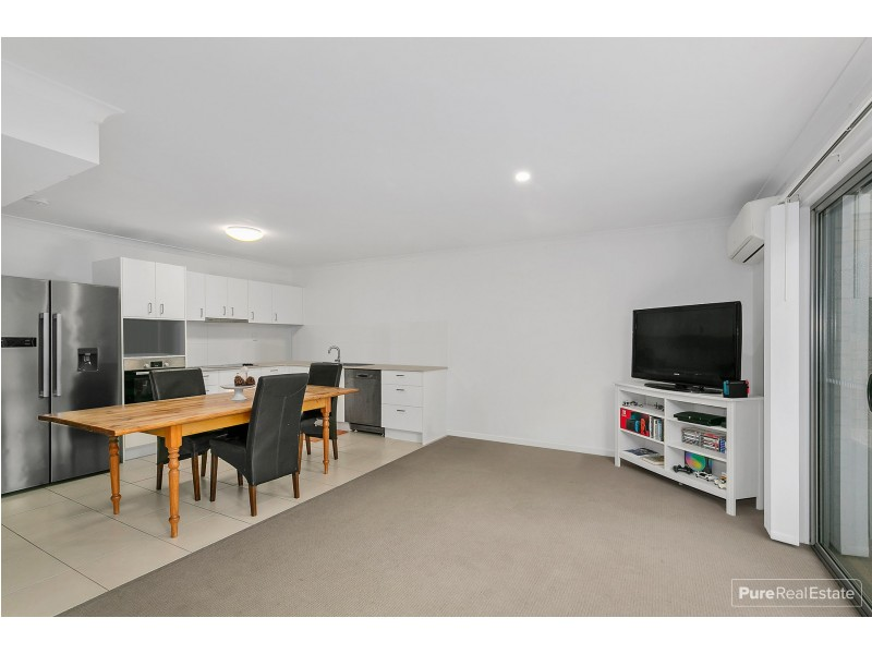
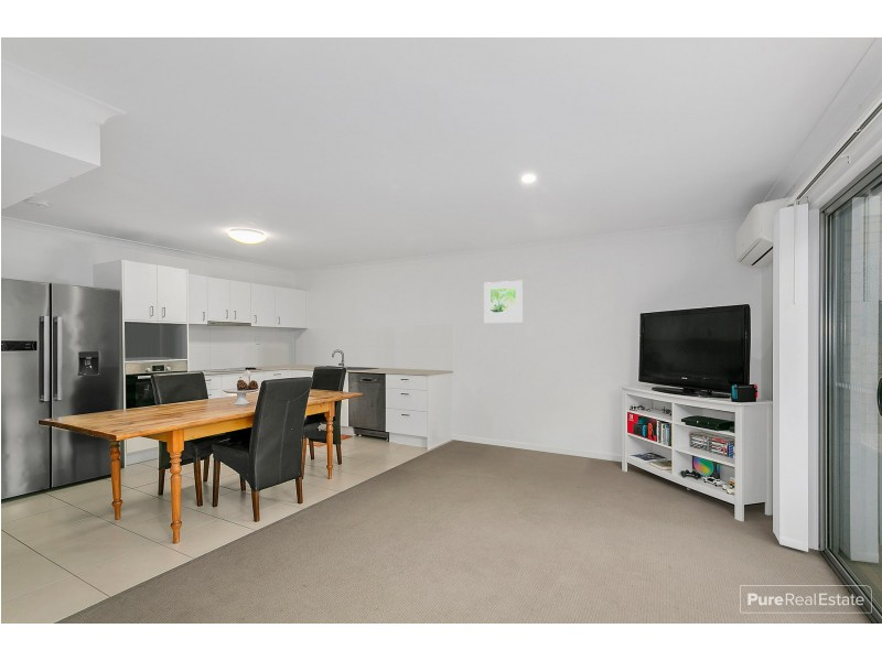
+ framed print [483,280,524,324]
